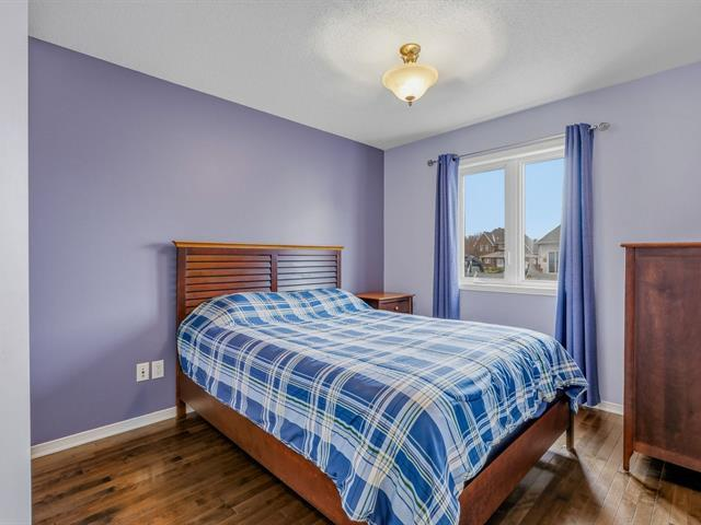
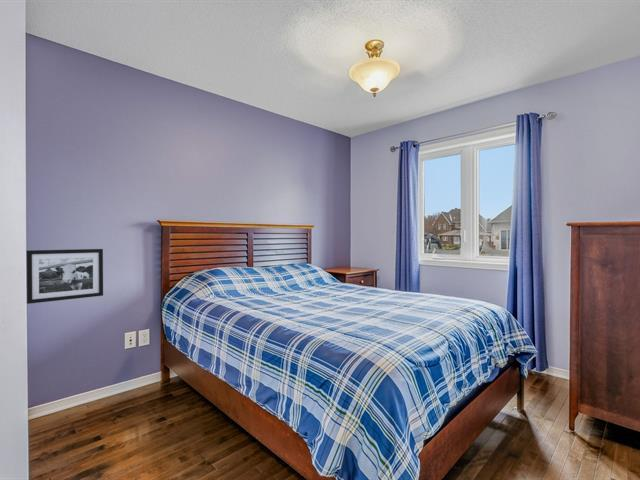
+ picture frame [26,248,104,305]
